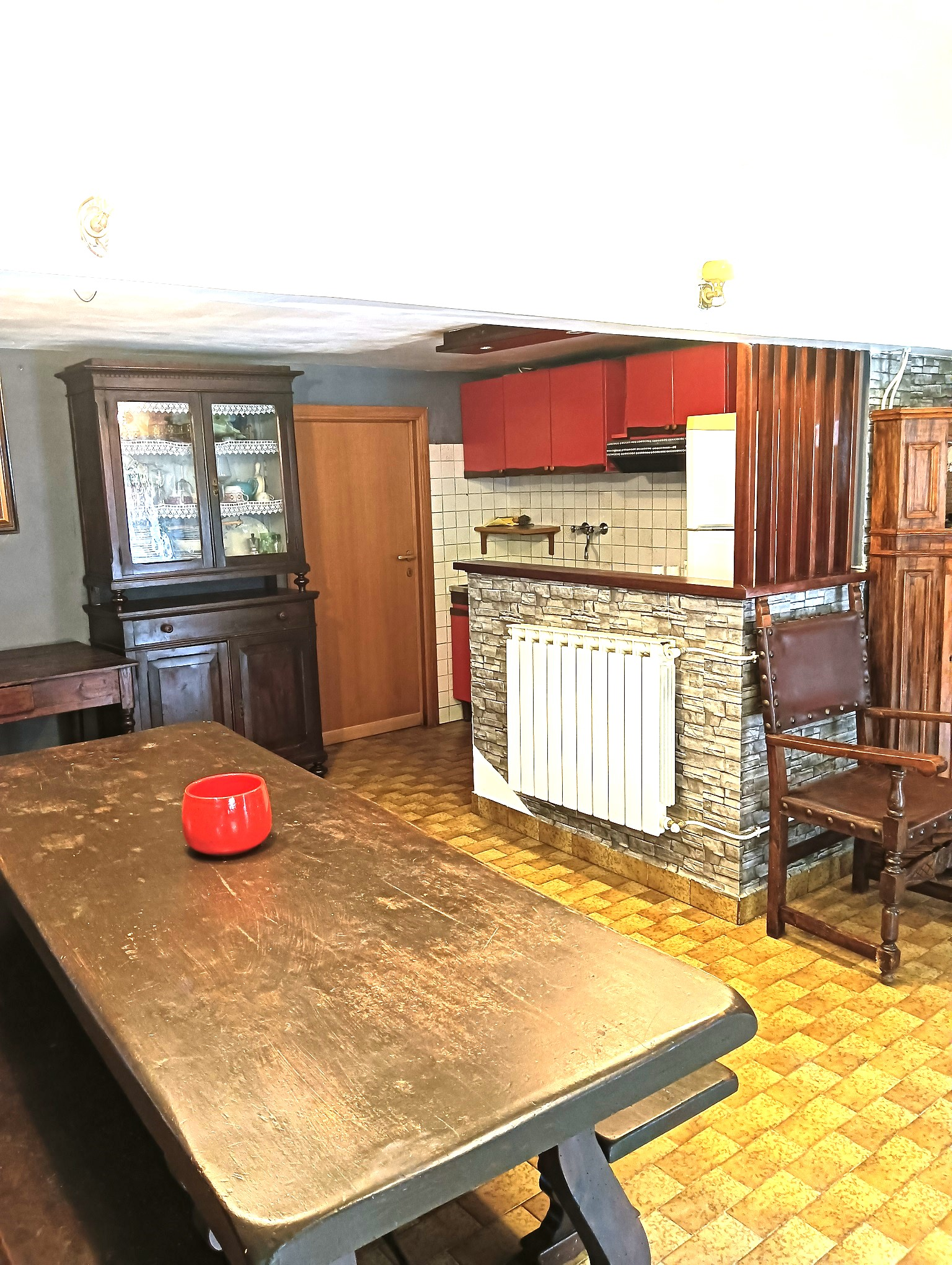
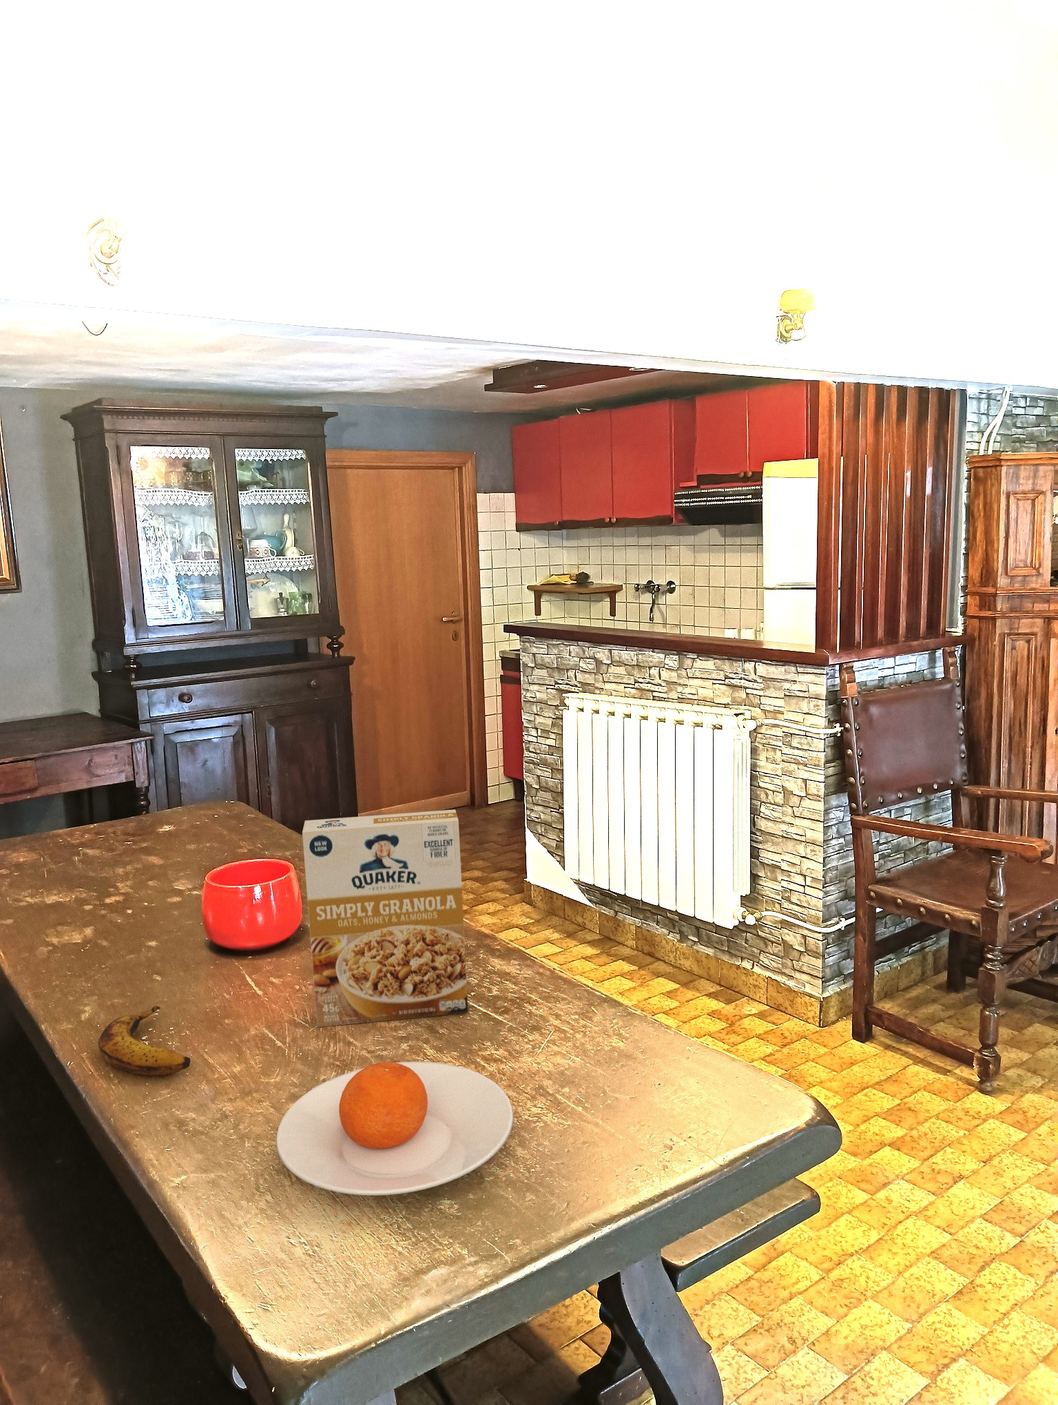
+ plate [276,1061,513,1196]
+ cereal box [301,809,469,1027]
+ banana [98,1005,191,1077]
